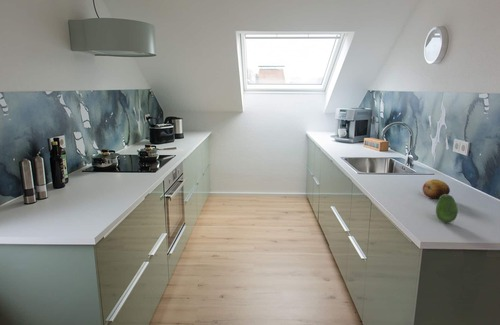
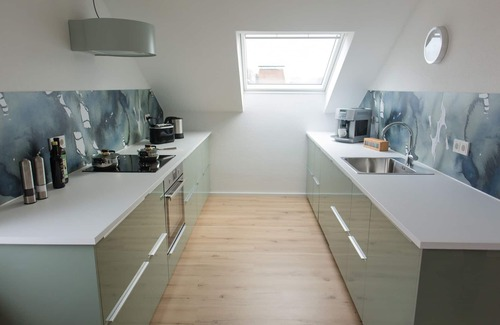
- fruit [435,194,459,223]
- fruit [422,178,451,200]
